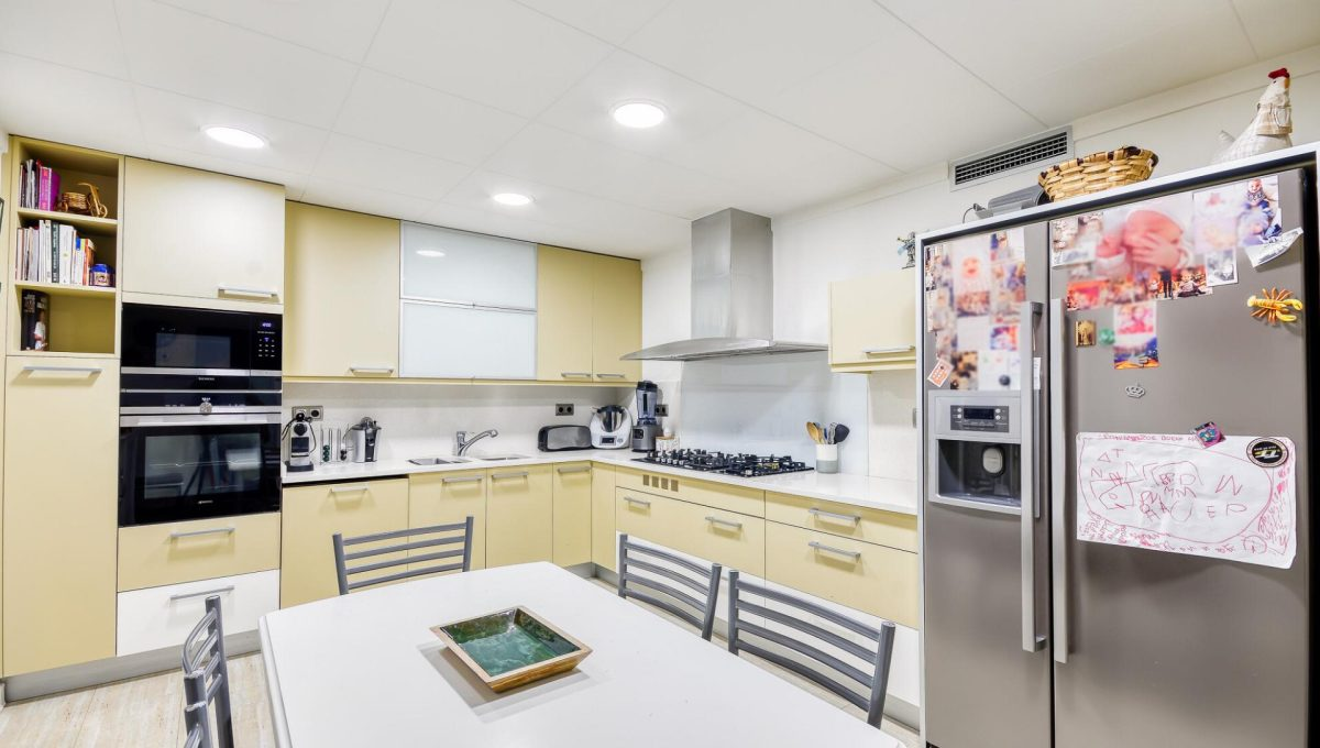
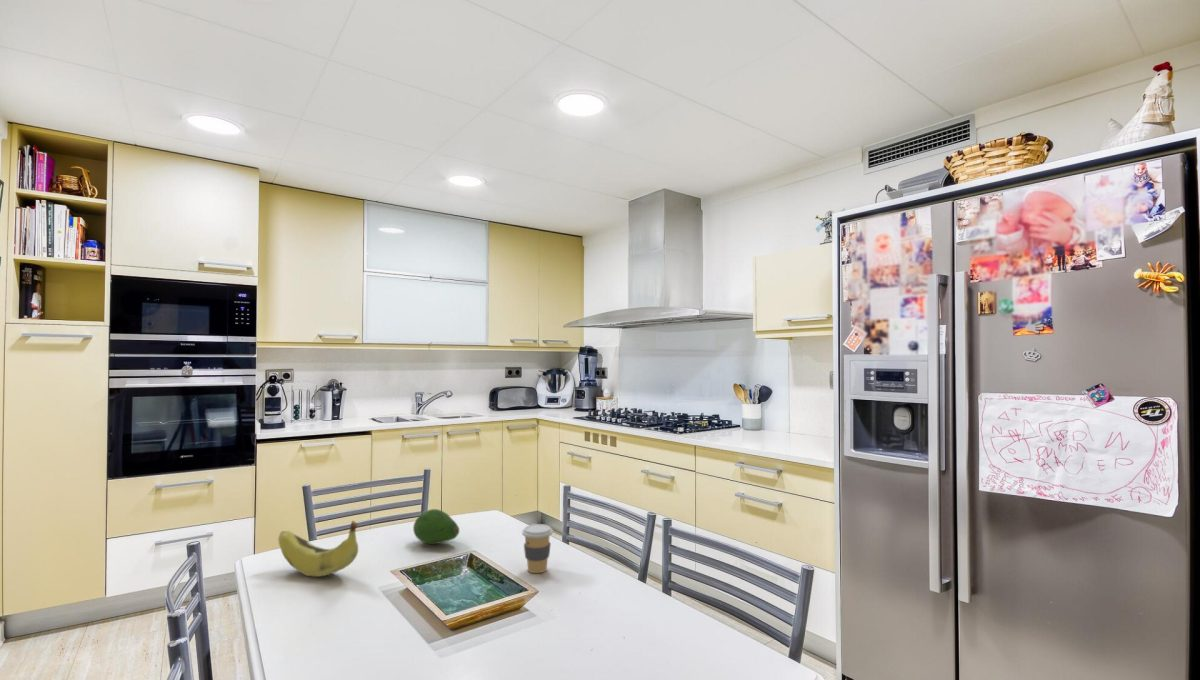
+ coffee cup [521,523,554,574]
+ fruit [412,508,460,545]
+ banana [277,520,359,578]
